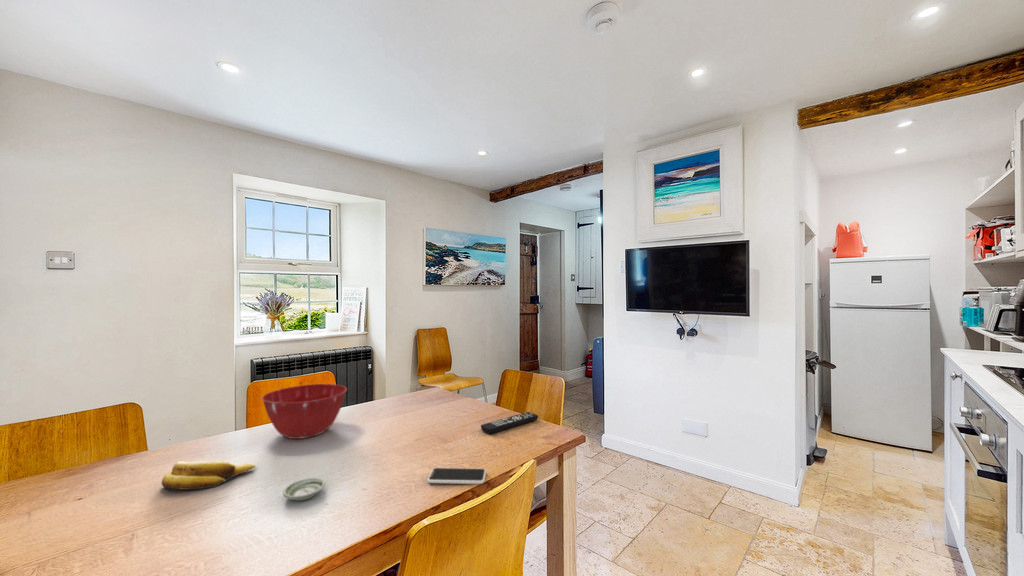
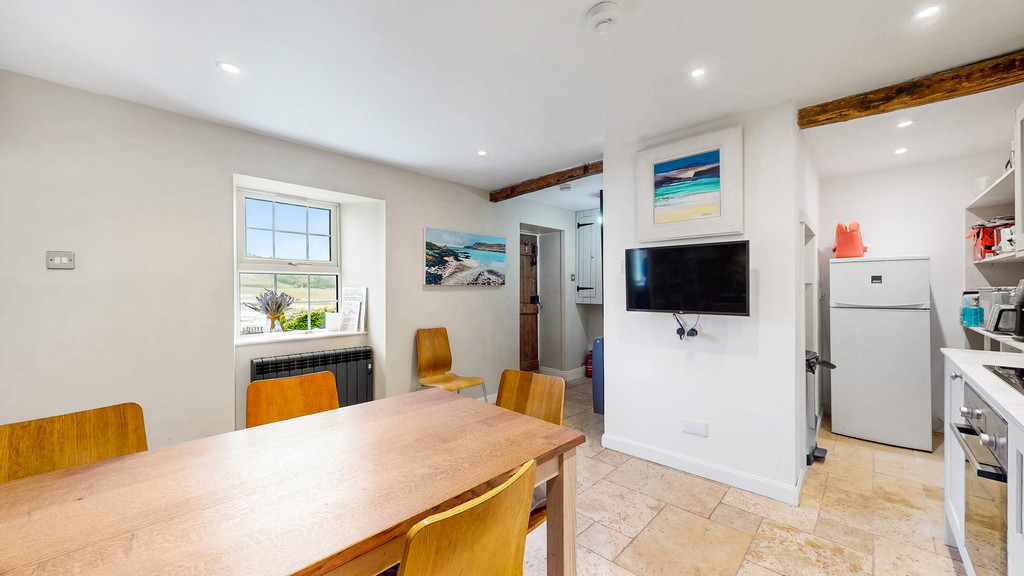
- remote control [480,411,539,435]
- banana [161,460,257,491]
- smartphone [426,467,487,485]
- saucer [282,477,326,502]
- mixing bowl [261,383,348,440]
